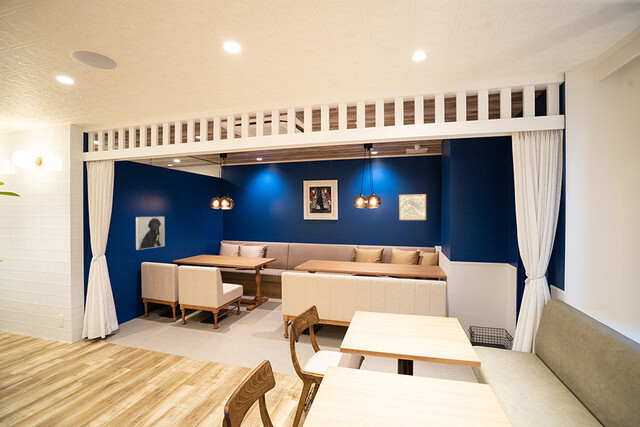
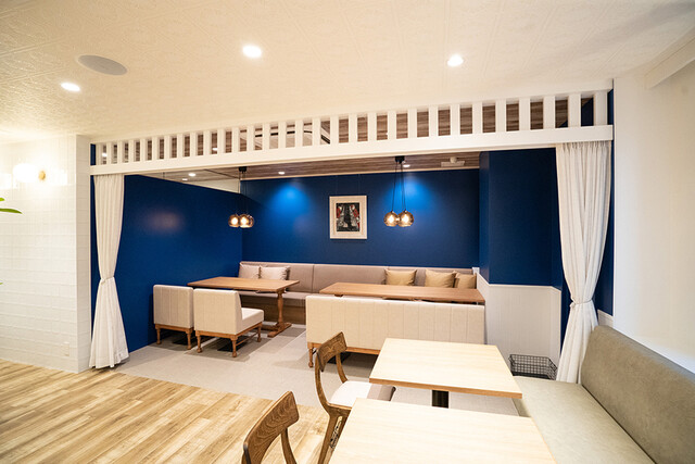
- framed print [135,216,166,251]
- wall art [398,193,427,221]
